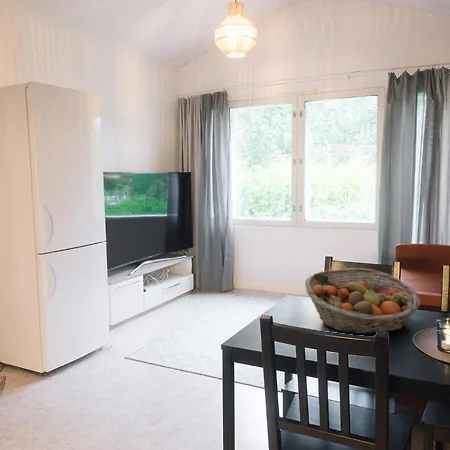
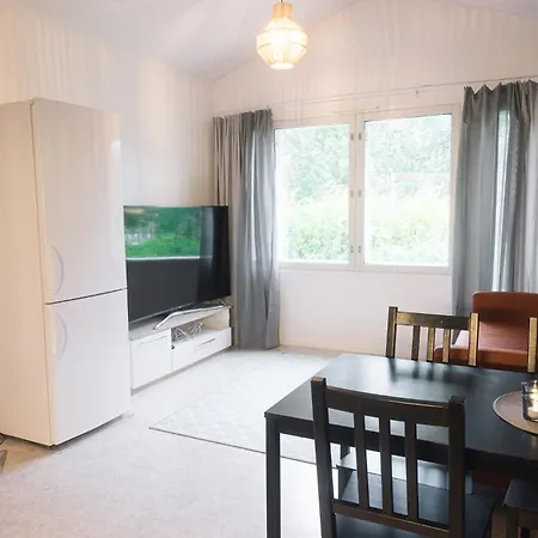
- fruit basket [304,267,422,335]
